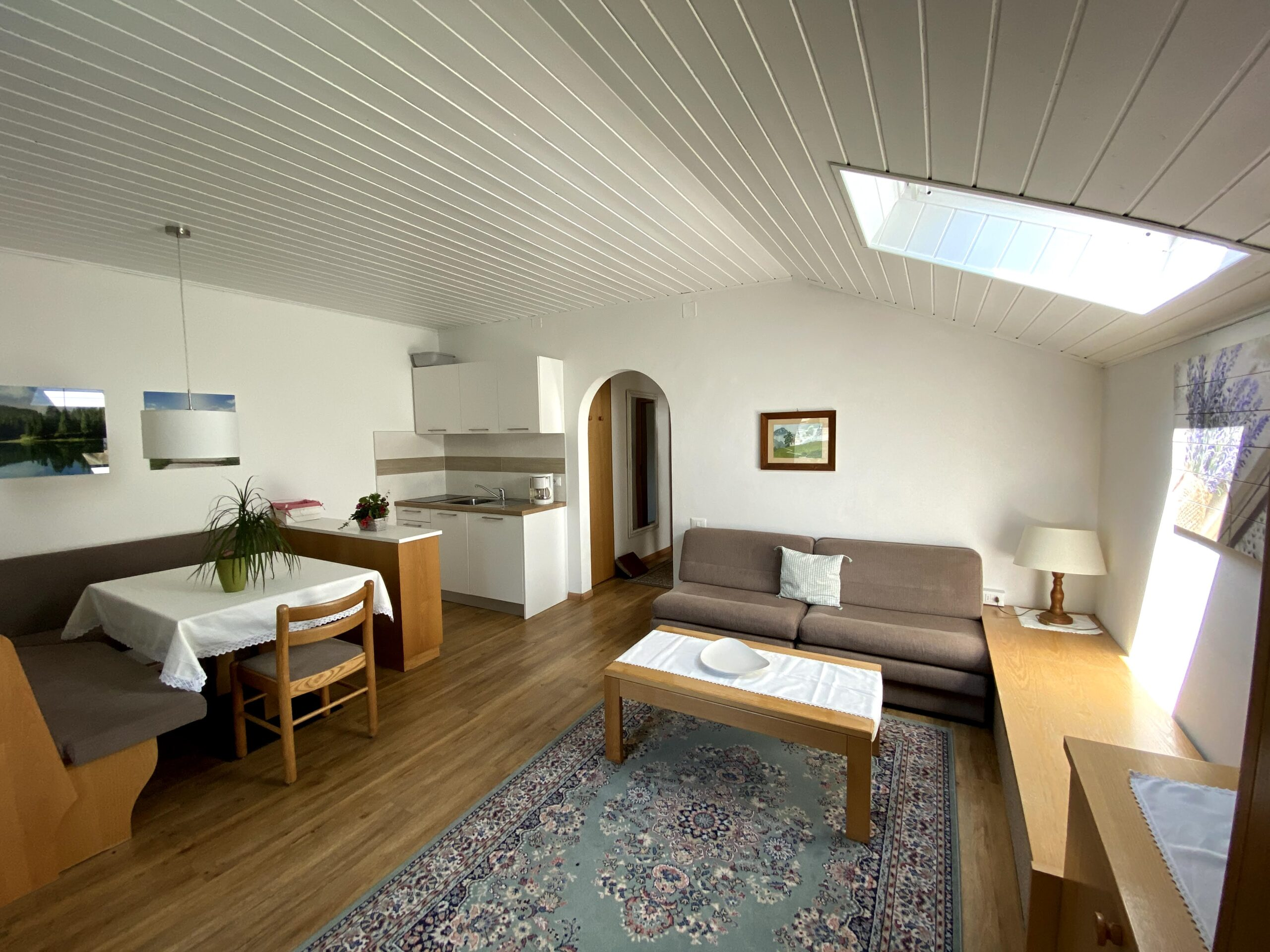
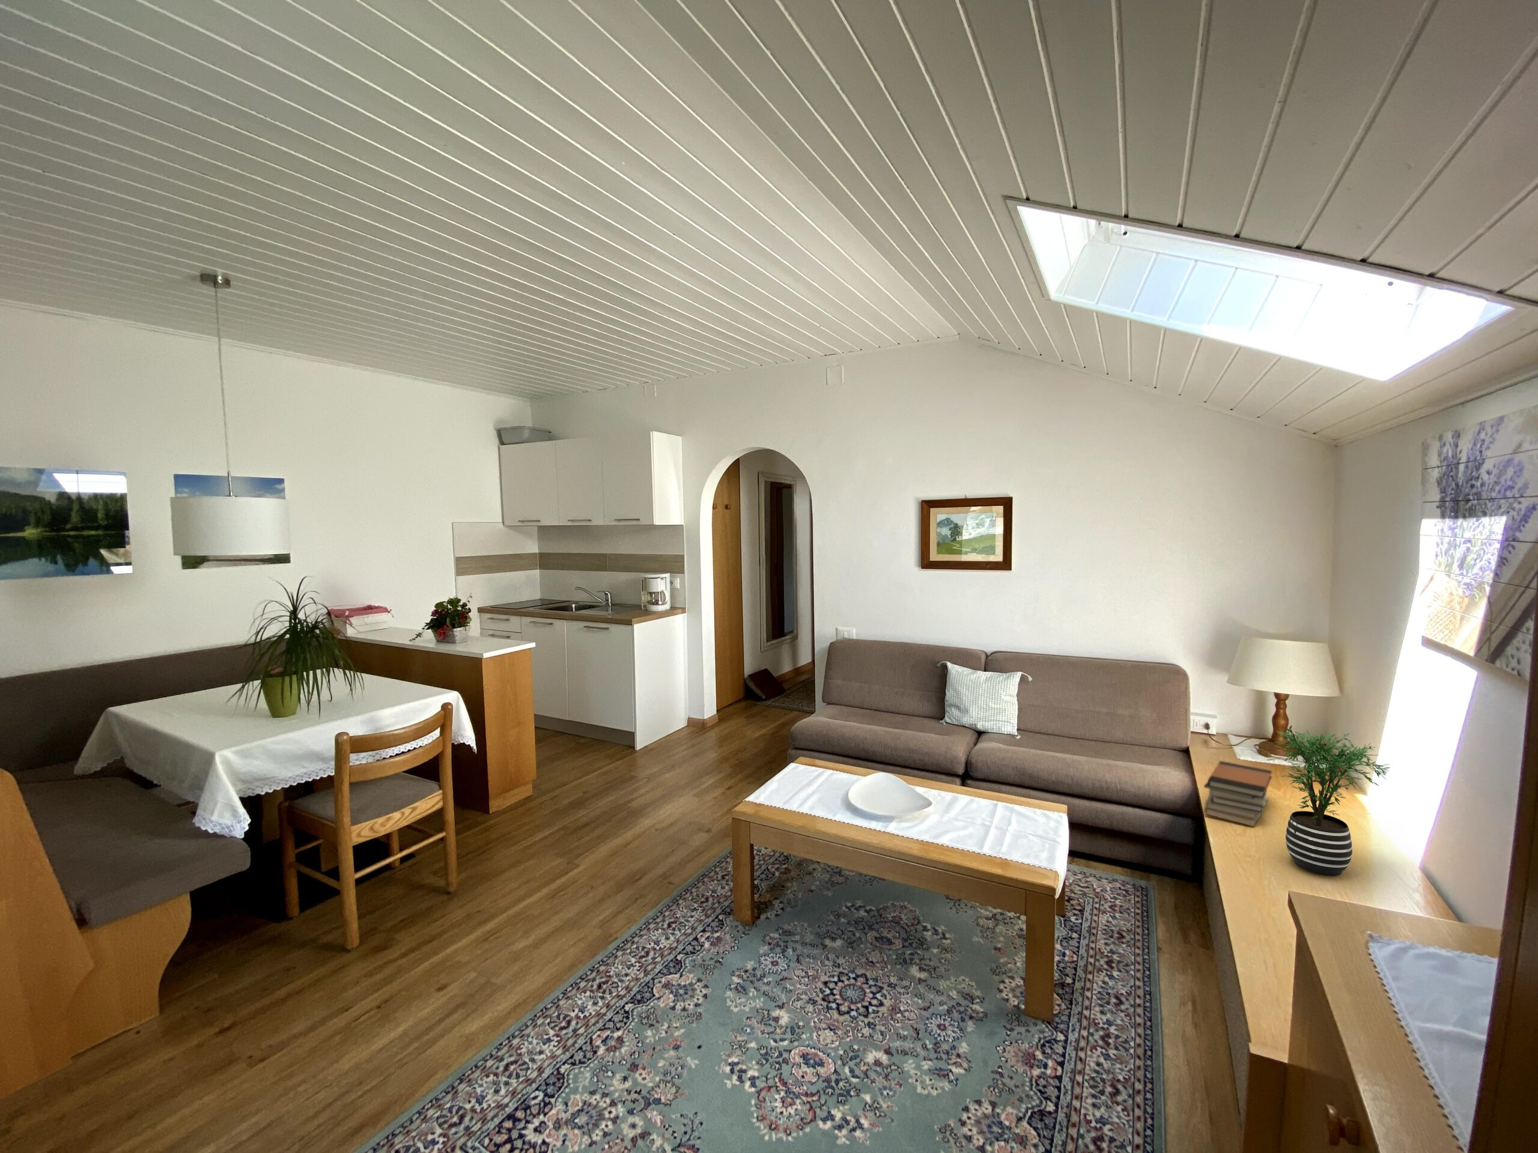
+ book stack [1204,761,1273,827]
+ potted plant [1266,724,1390,877]
